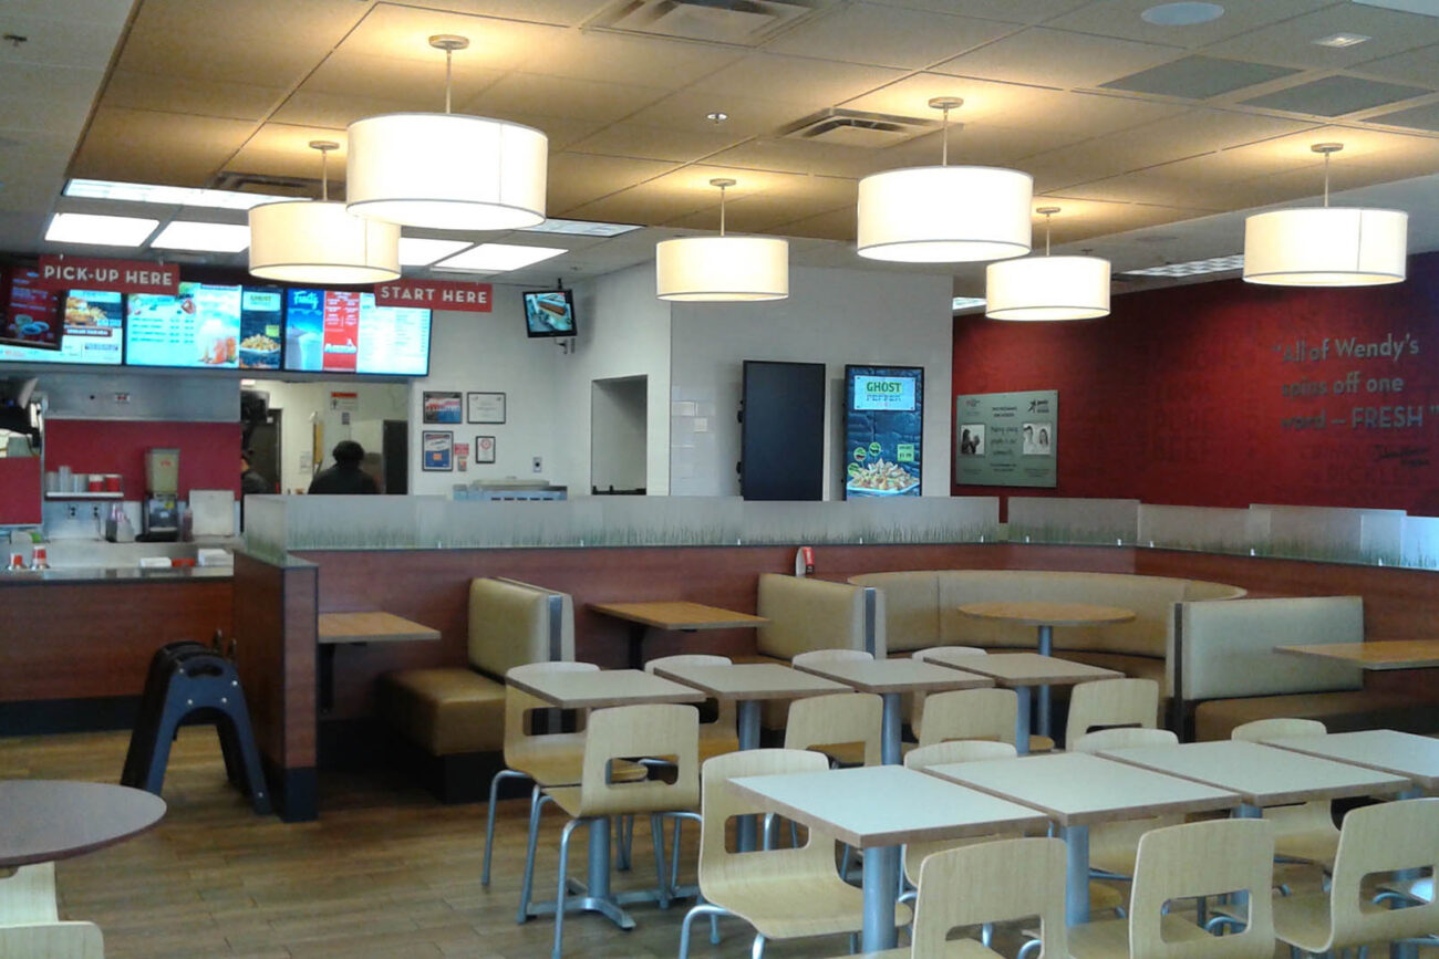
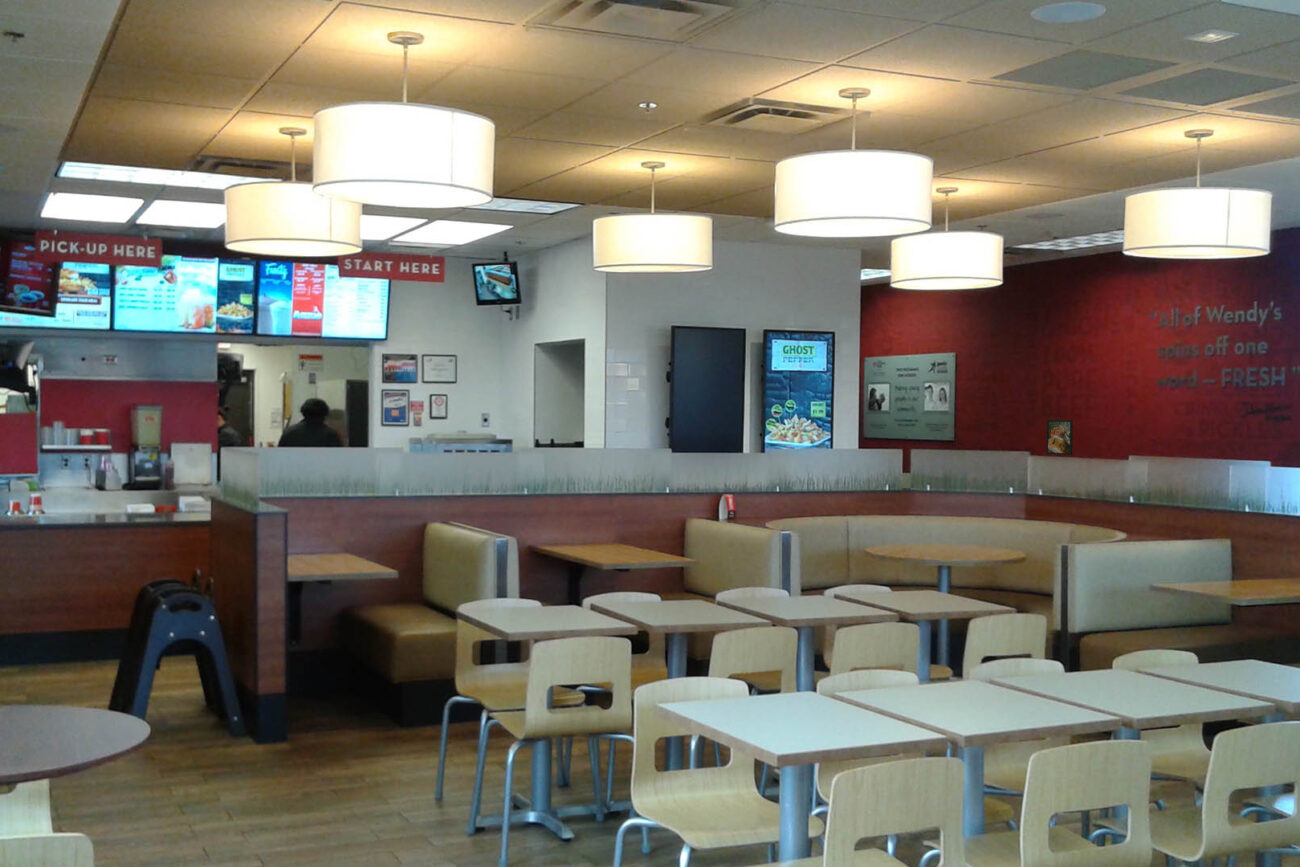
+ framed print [1045,419,1074,456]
